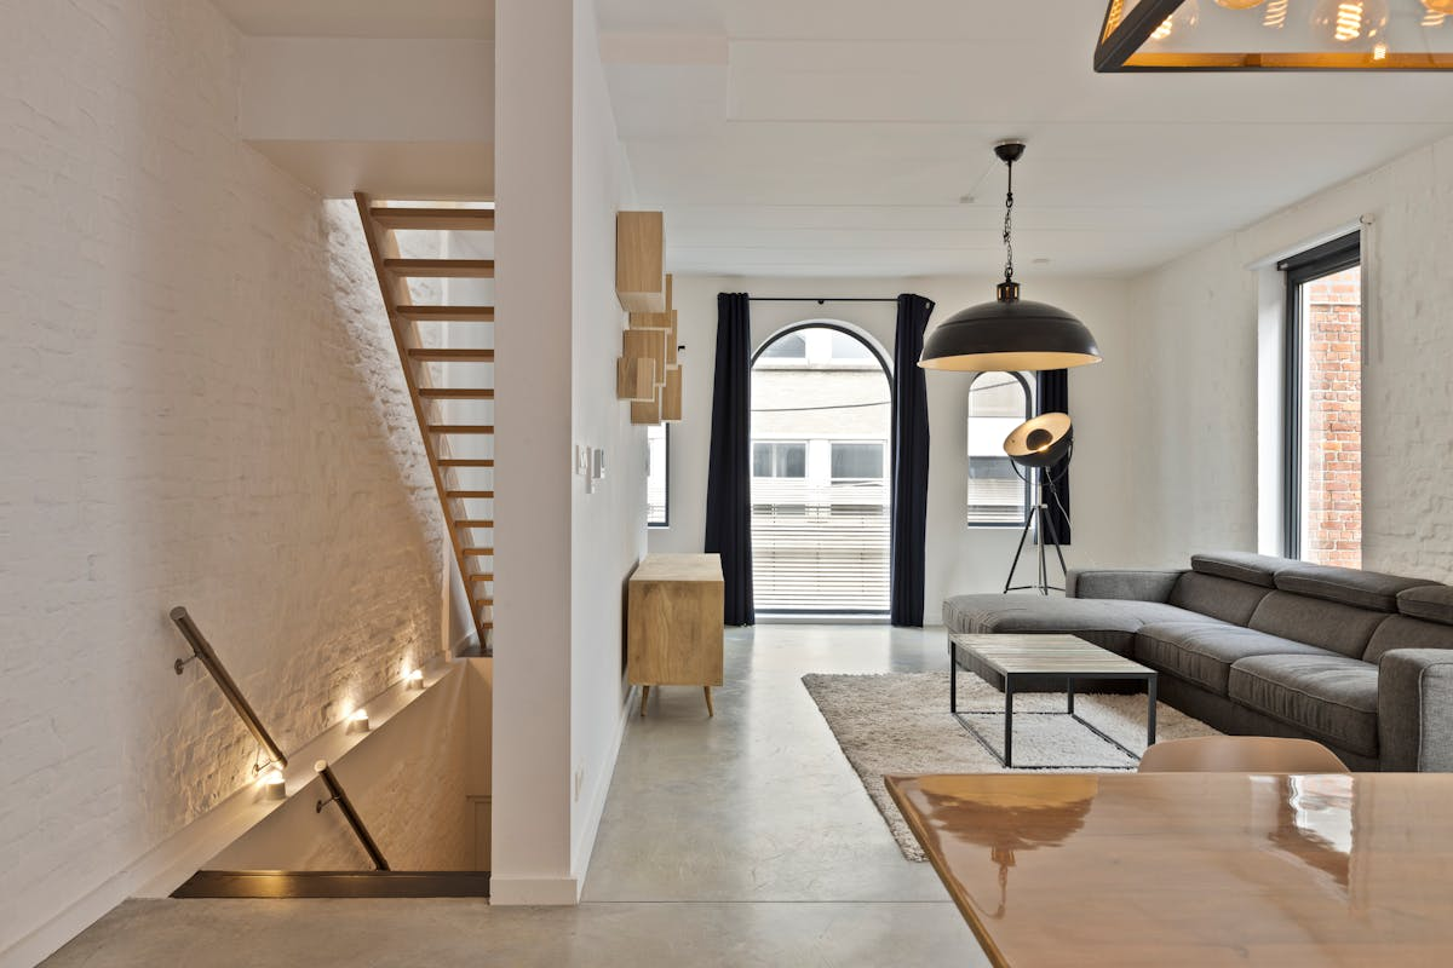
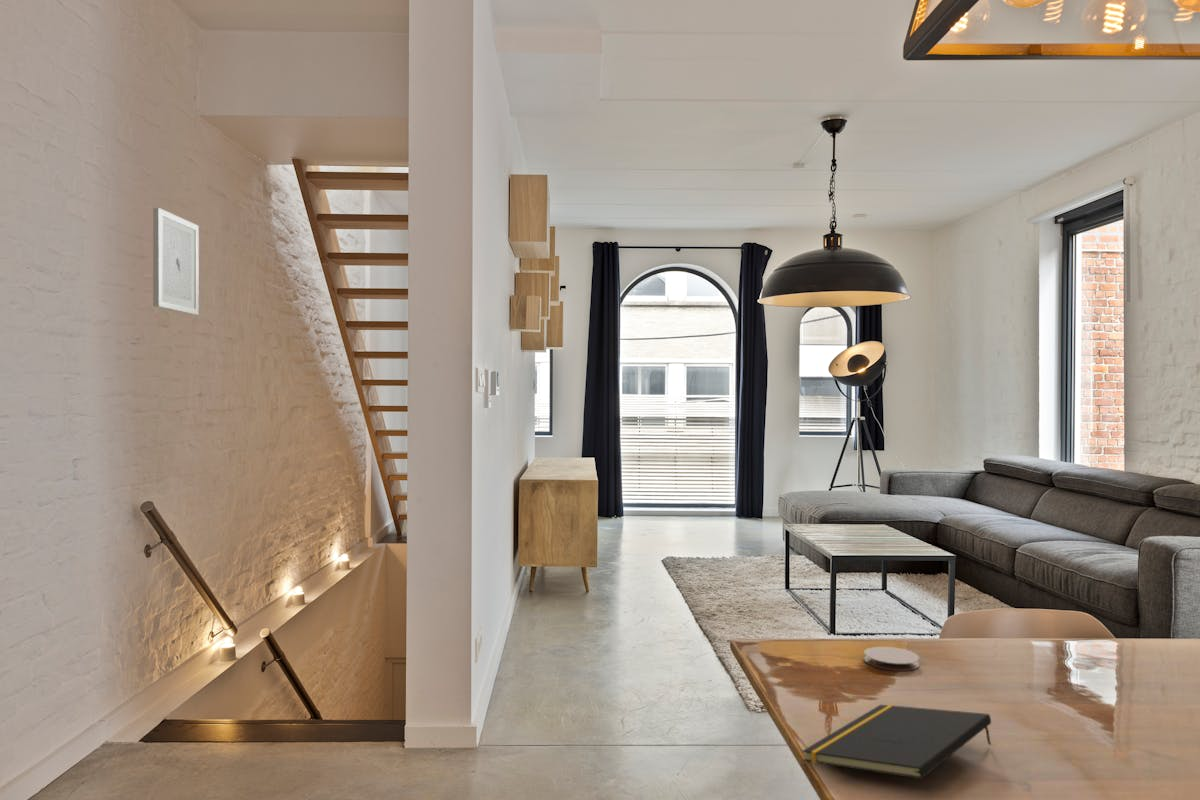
+ notepad [801,704,992,780]
+ wall art [152,207,200,316]
+ coaster [863,646,920,672]
